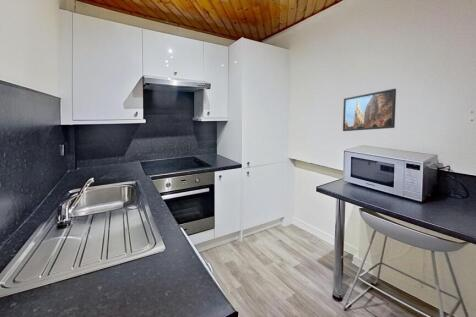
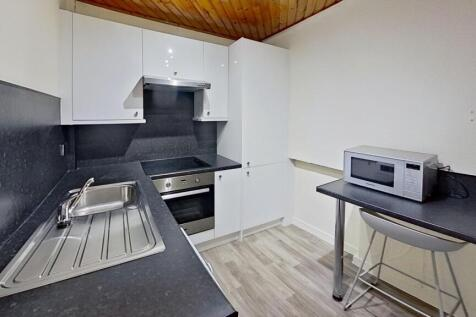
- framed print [342,88,397,132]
